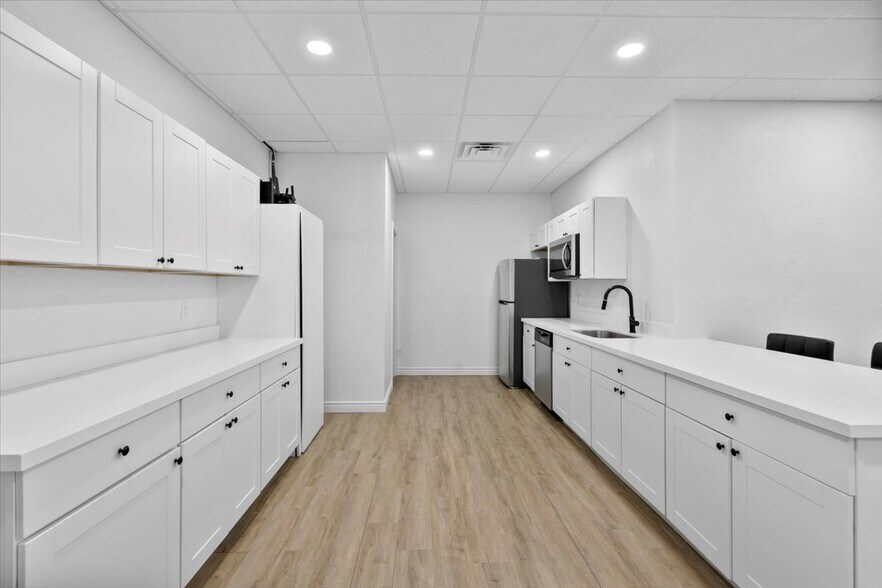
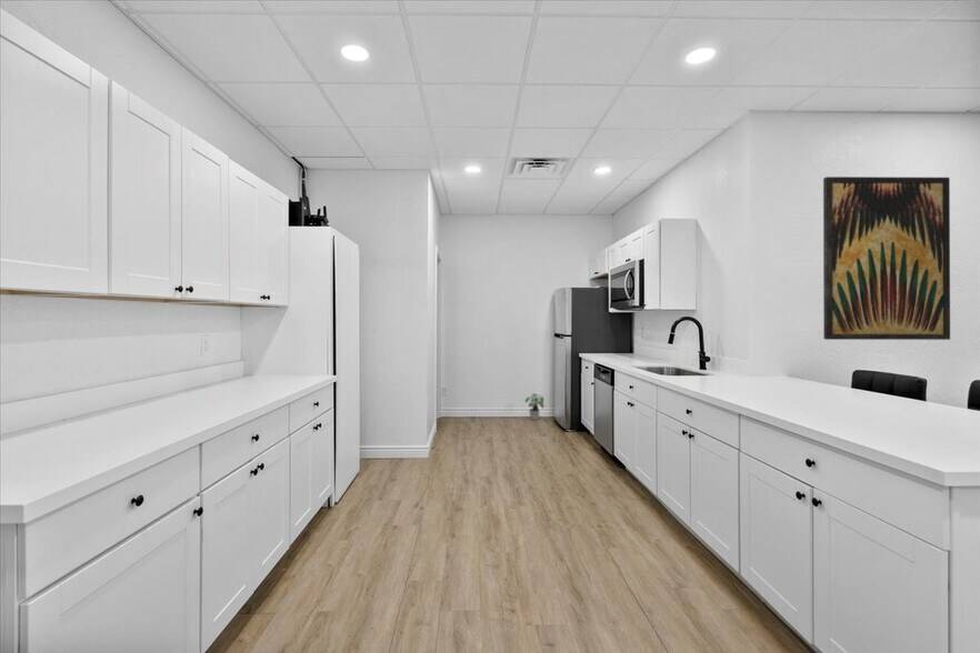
+ wall art [822,175,951,341]
+ potted plant [524,393,546,421]
